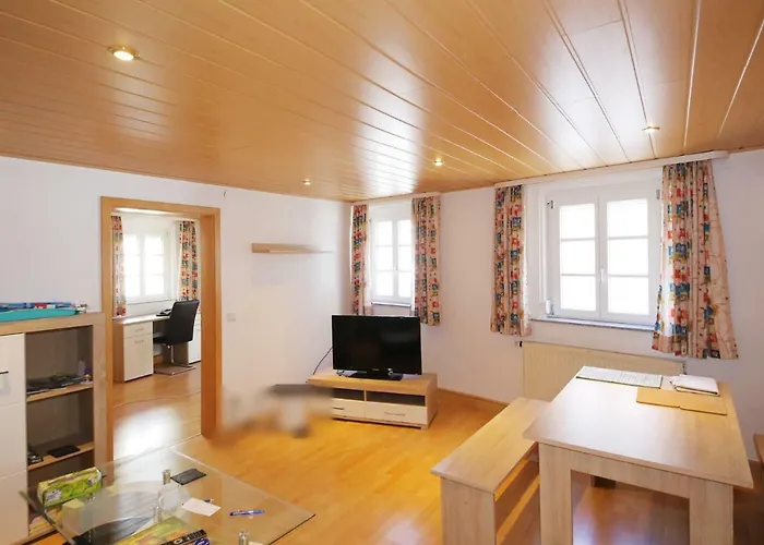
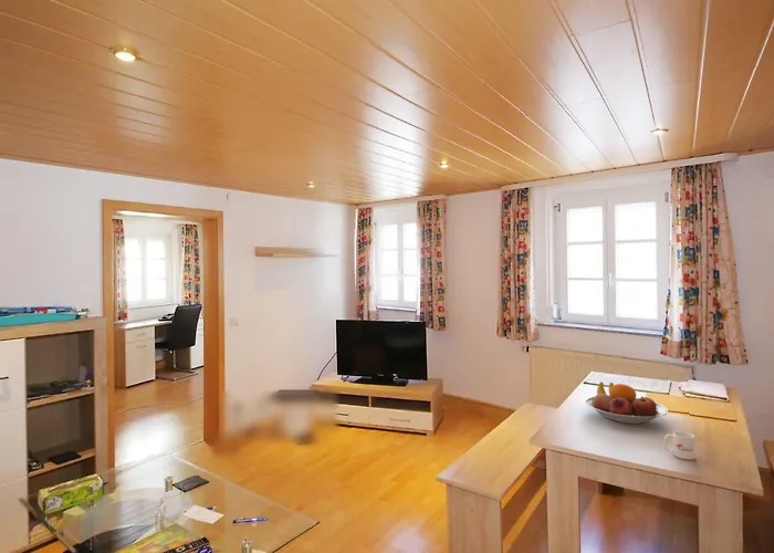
+ fruit bowl [584,380,670,425]
+ mug [663,430,697,461]
